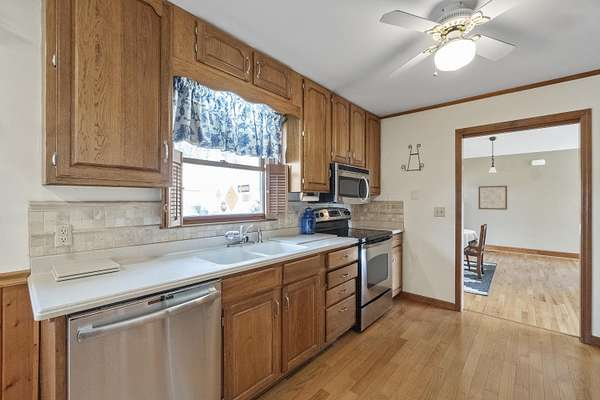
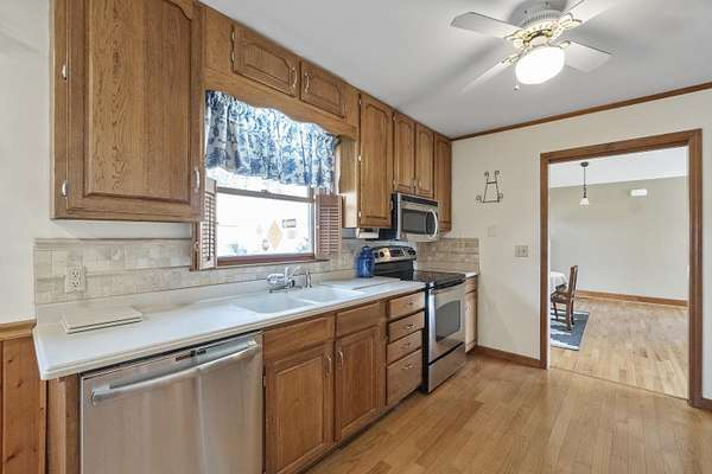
- wall art [478,185,508,211]
